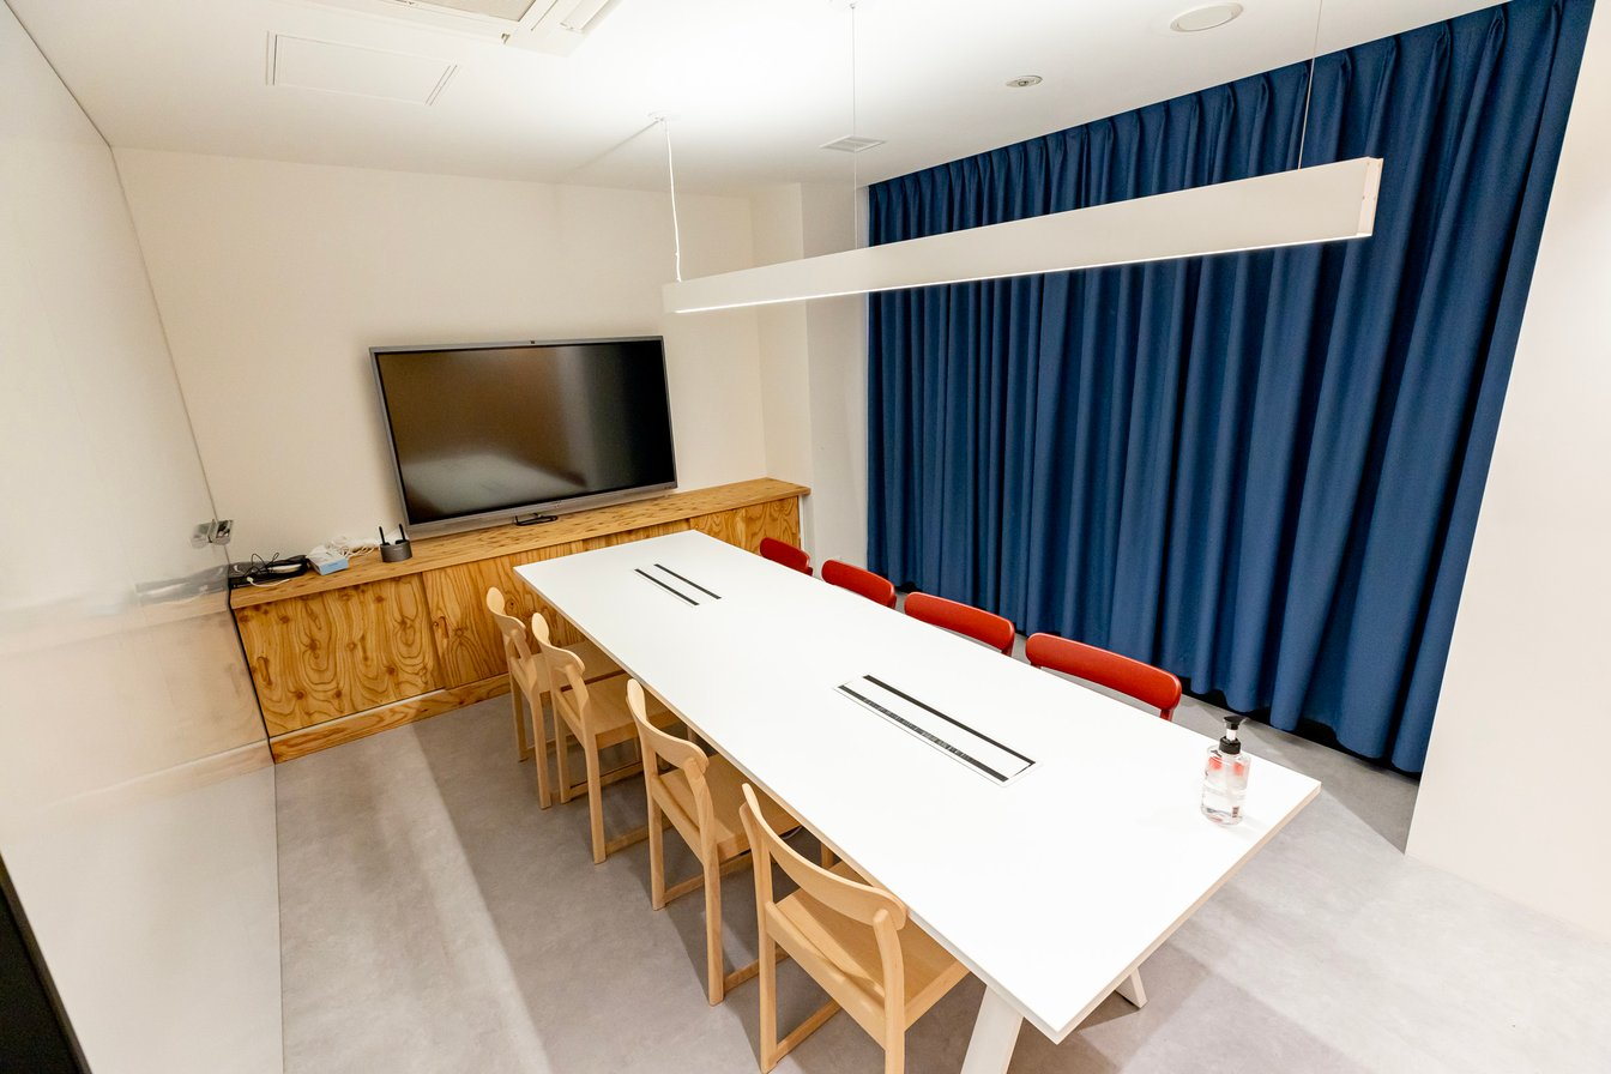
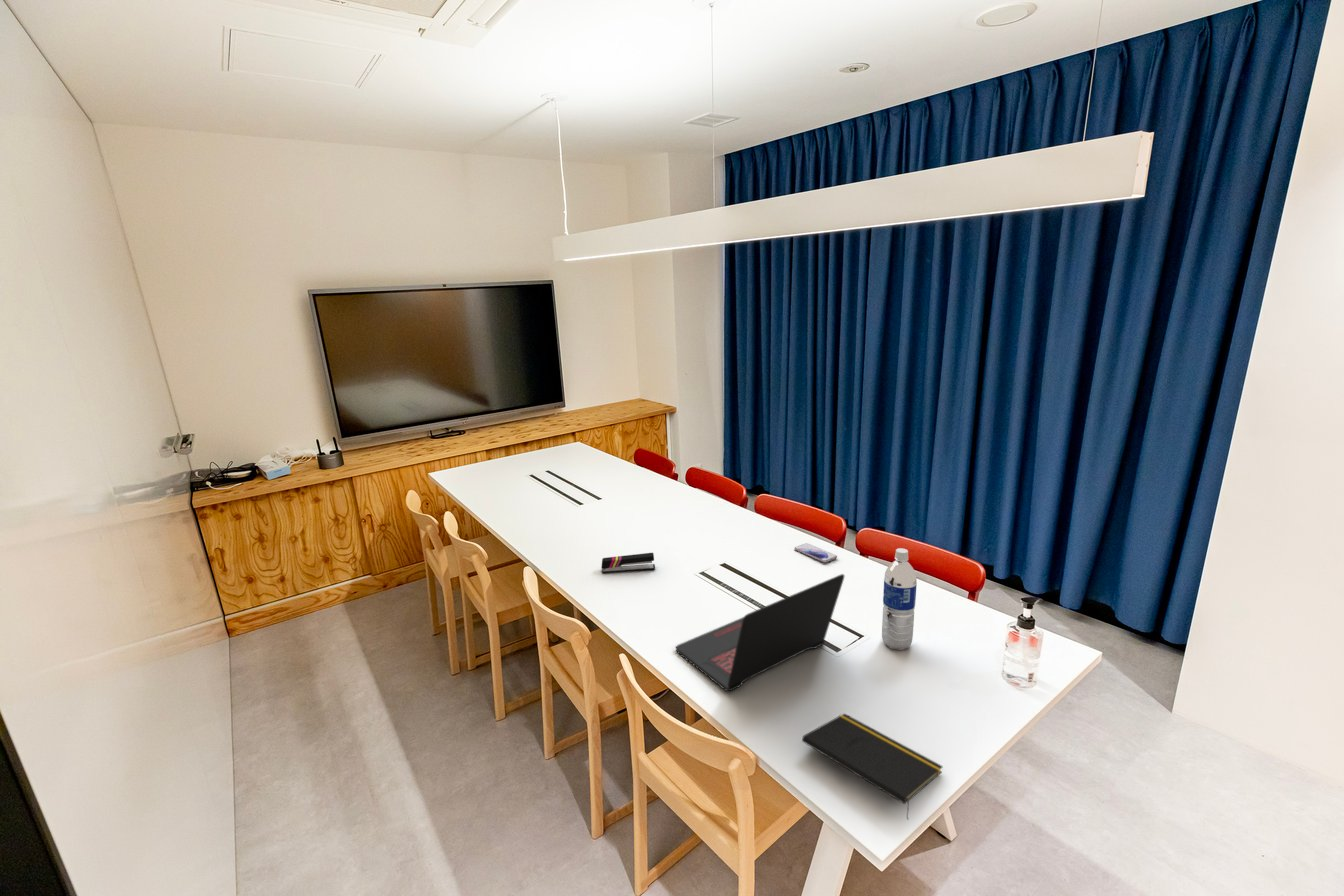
+ smartphone [794,542,838,563]
+ laptop [675,573,845,692]
+ water bottle [881,547,918,651]
+ stapler [600,552,656,574]
+ notepad [801,712,944,821]
